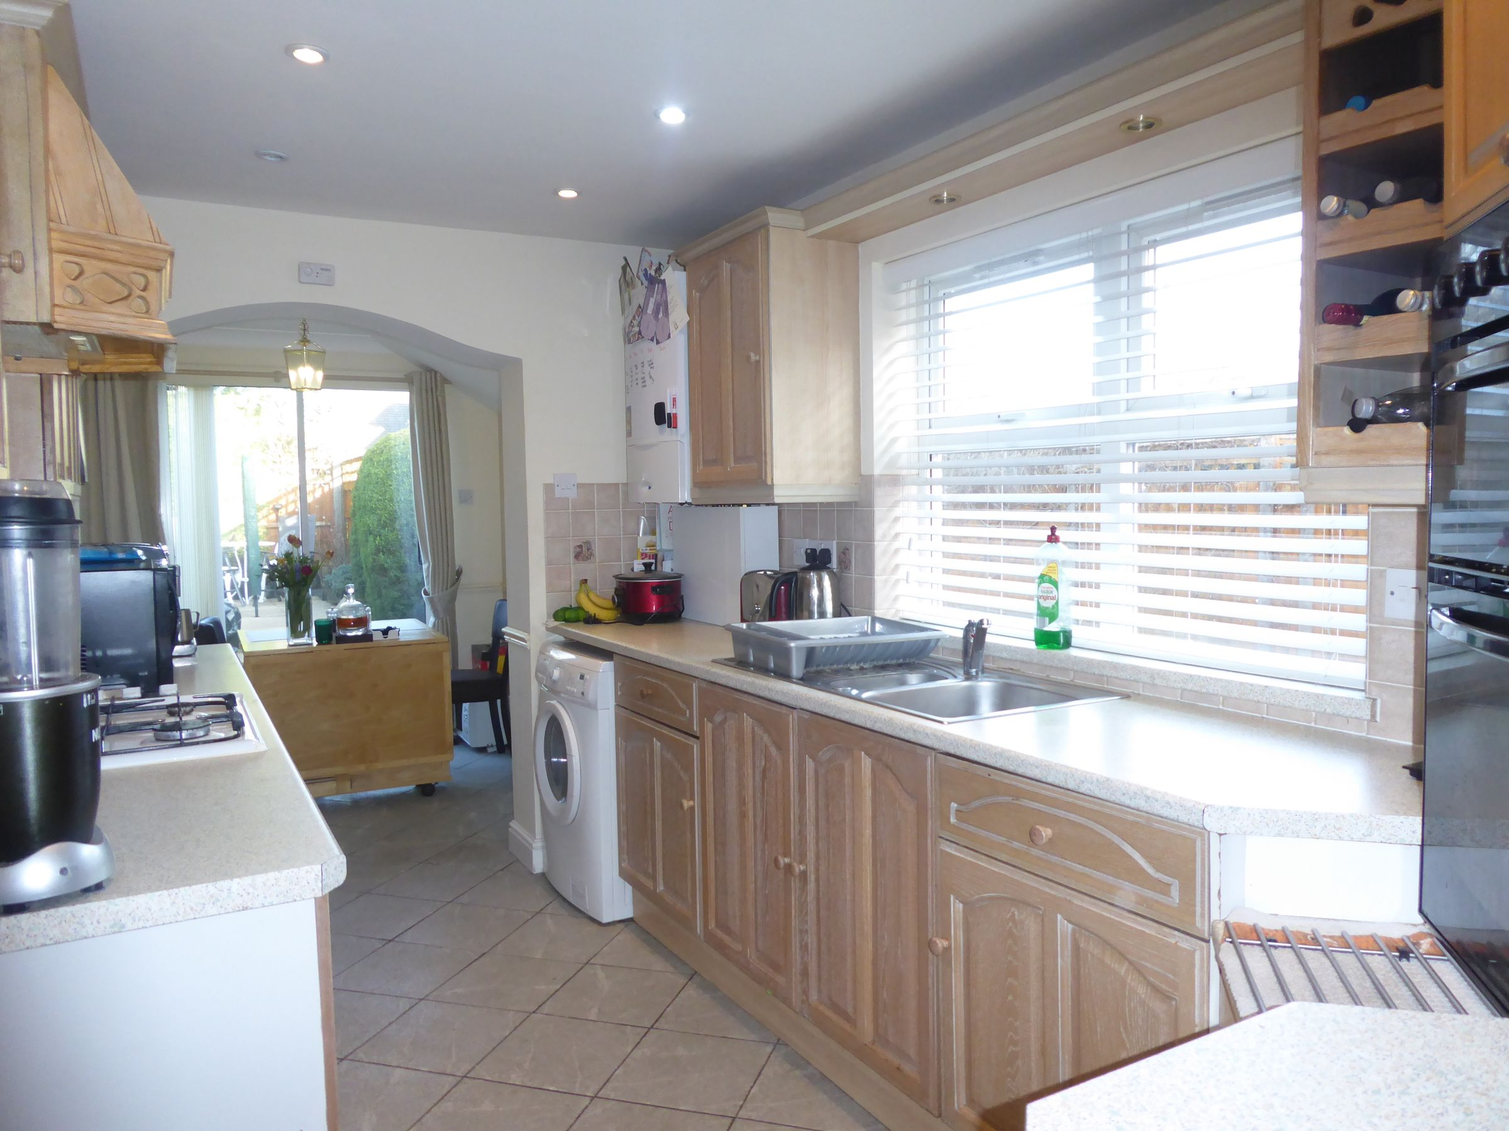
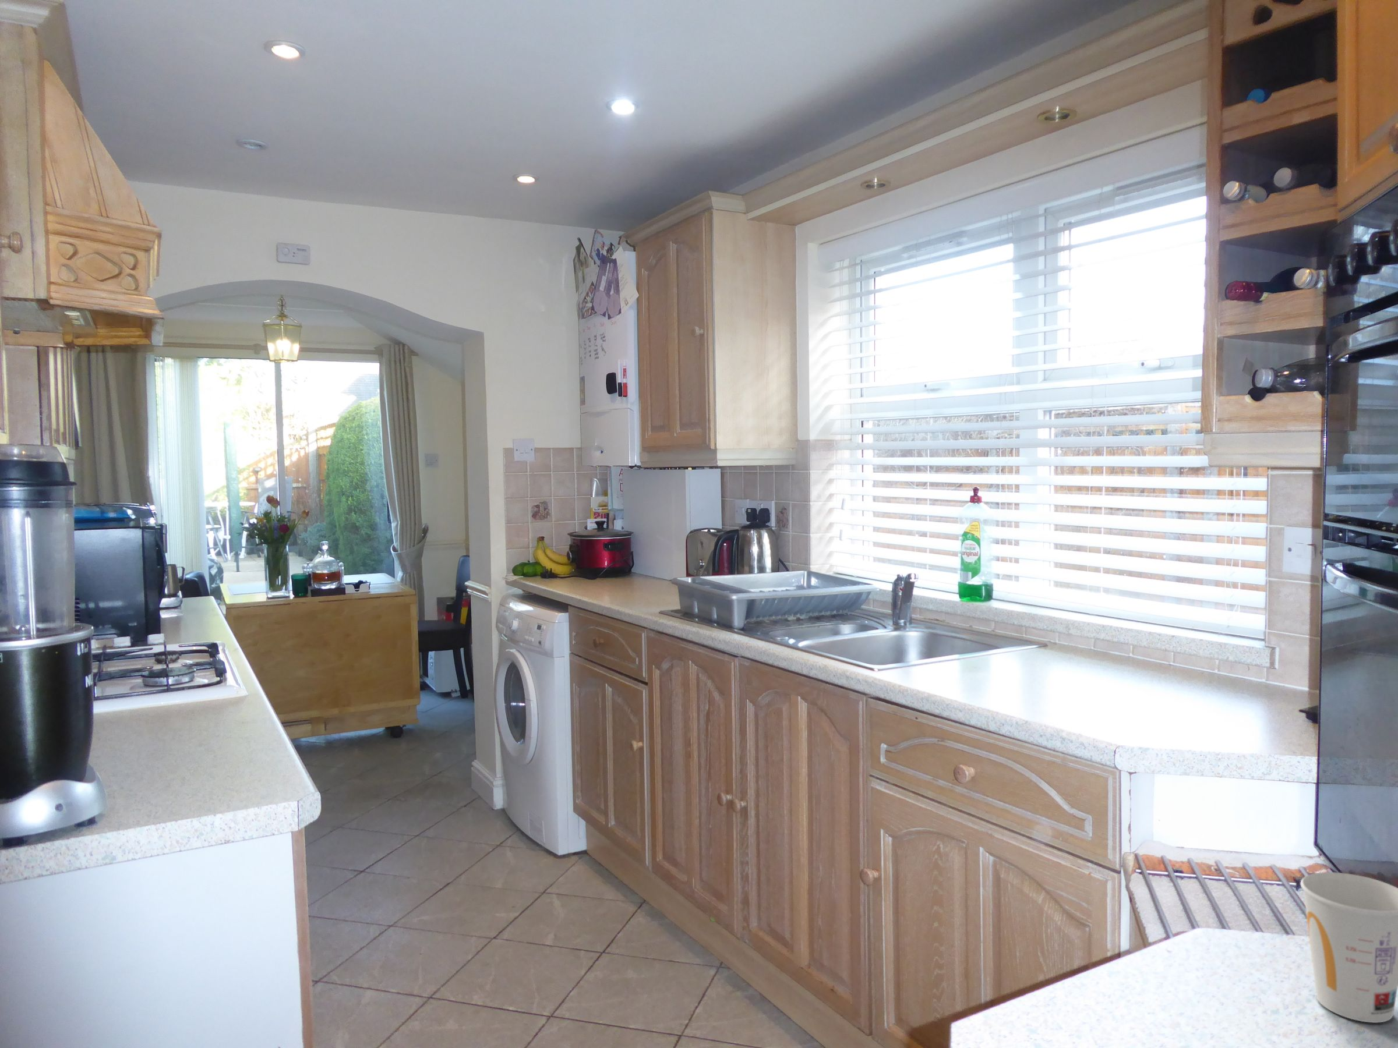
+ cup [1300,872,1398,1024]
